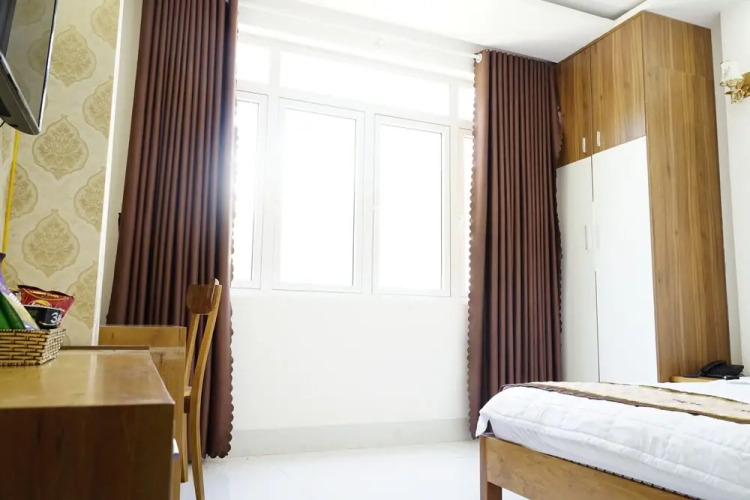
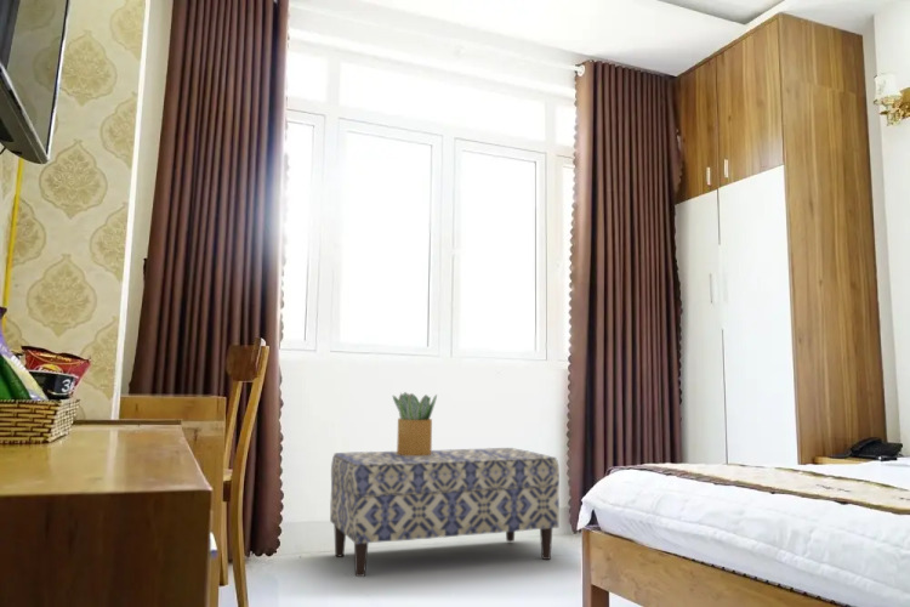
+ potted plant [392,391,438,455]
+ bench [329,447,561,578]
